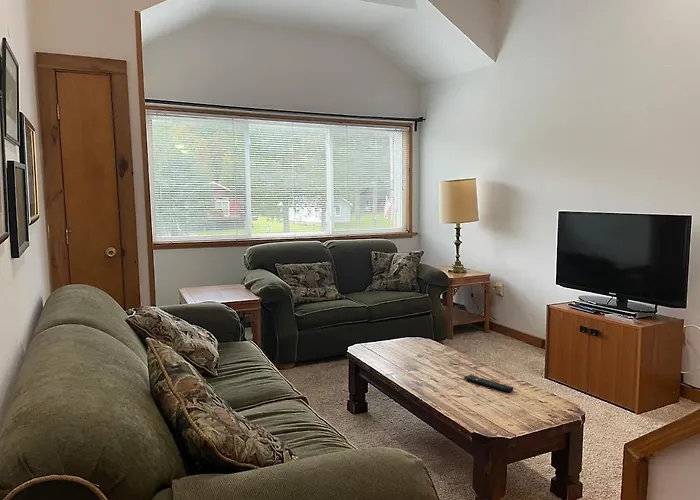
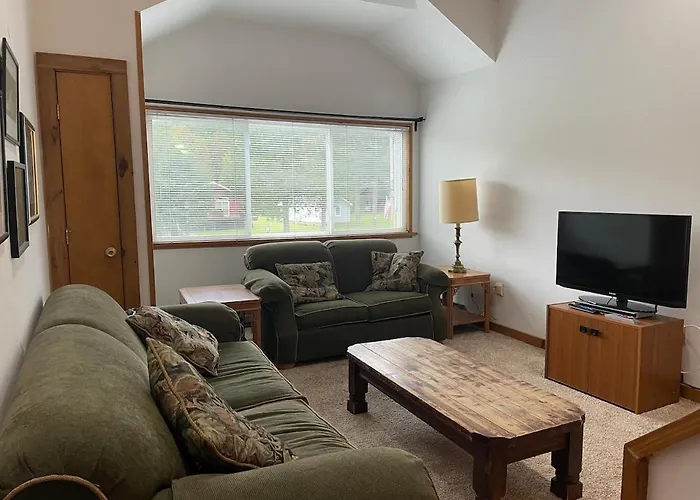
- remote control [463,374,514,393]
